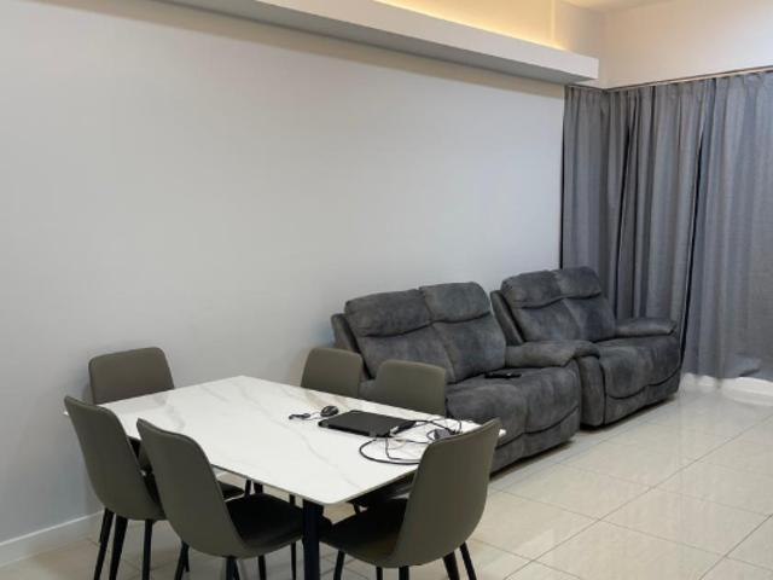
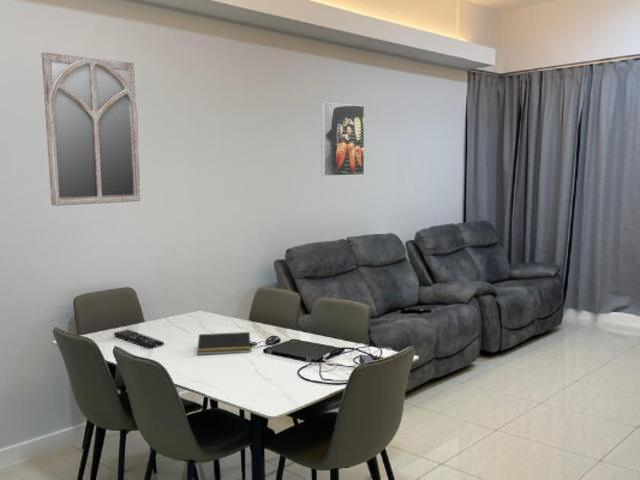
+ notepad [196,331,252,356]
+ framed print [320,101,365,177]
+ remote control [113,328,165,350]
+ home mirror [40,51,141,207]
